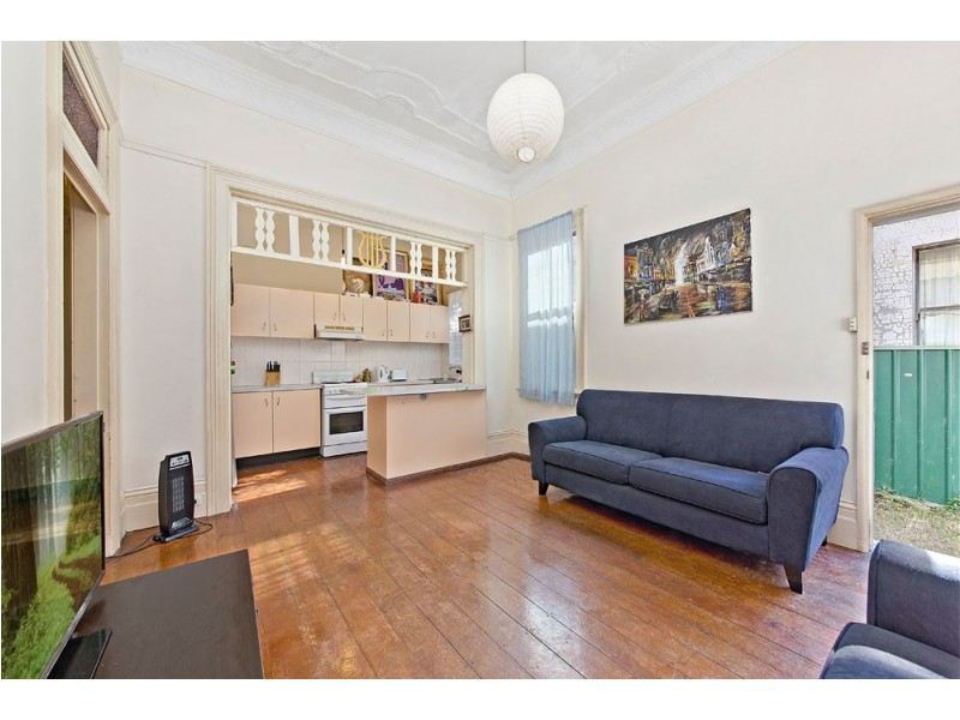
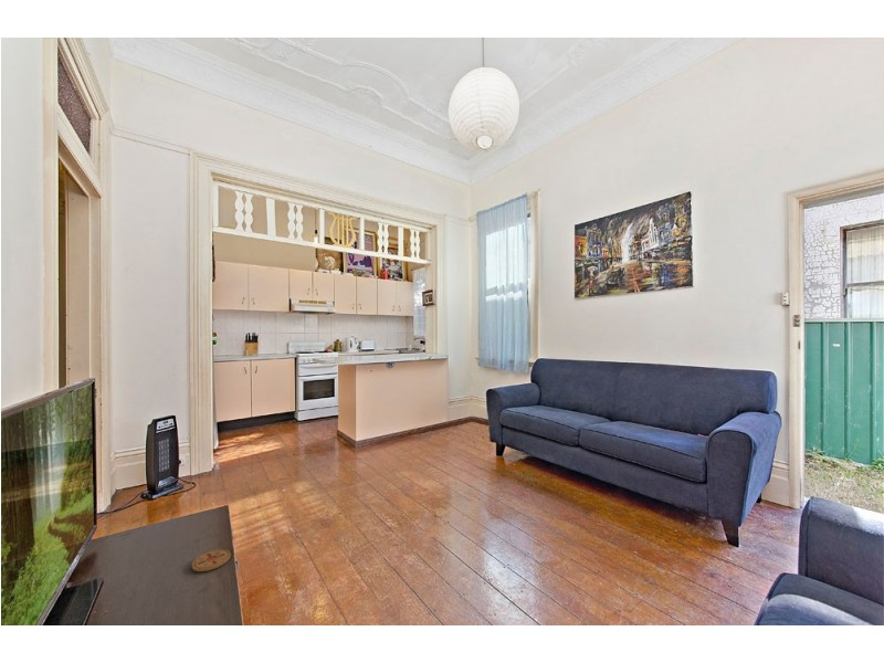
+ coaster [191,548,232,572]
